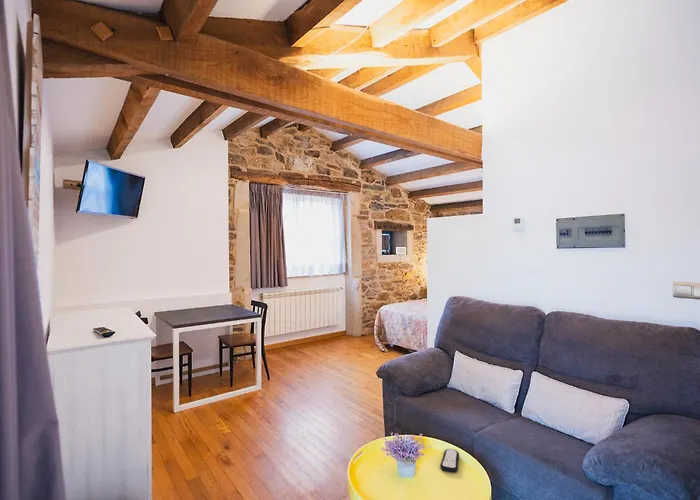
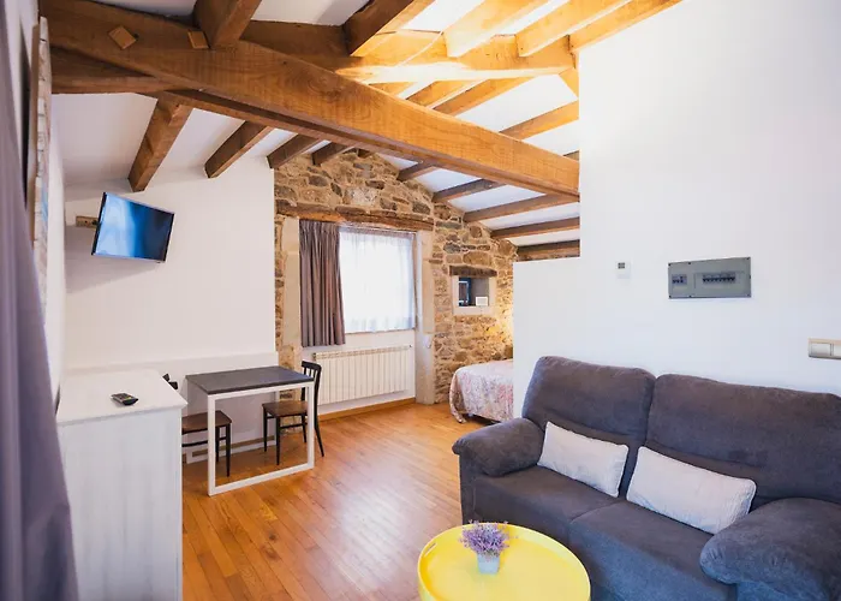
- remote control [439,448,460,473]
